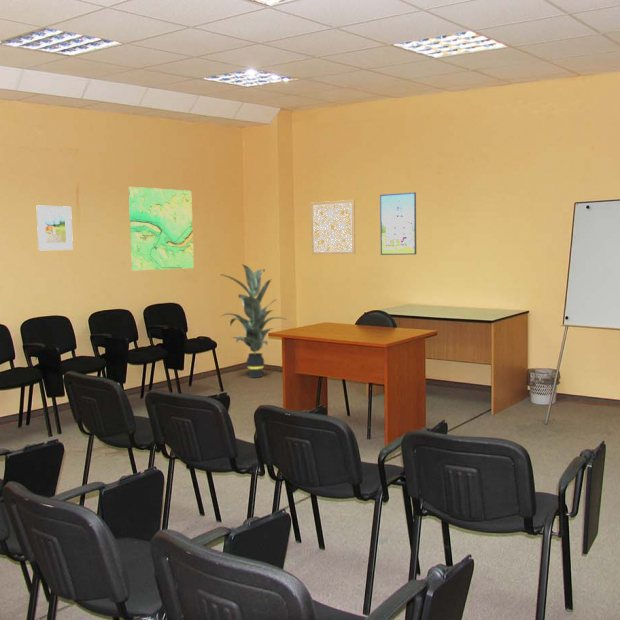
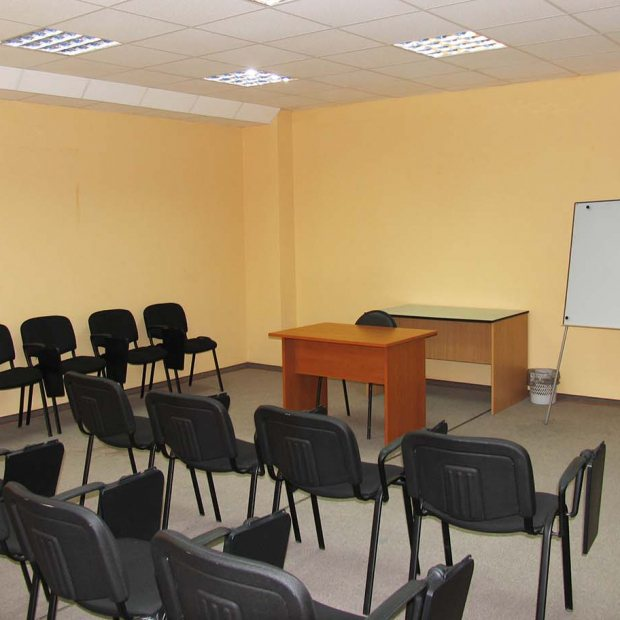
- map [128,186,194,271]
- wall art [310,199,356,256]
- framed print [36,205,74,251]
- indoor plant [219,263,288,379]
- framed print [379,191,417,256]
